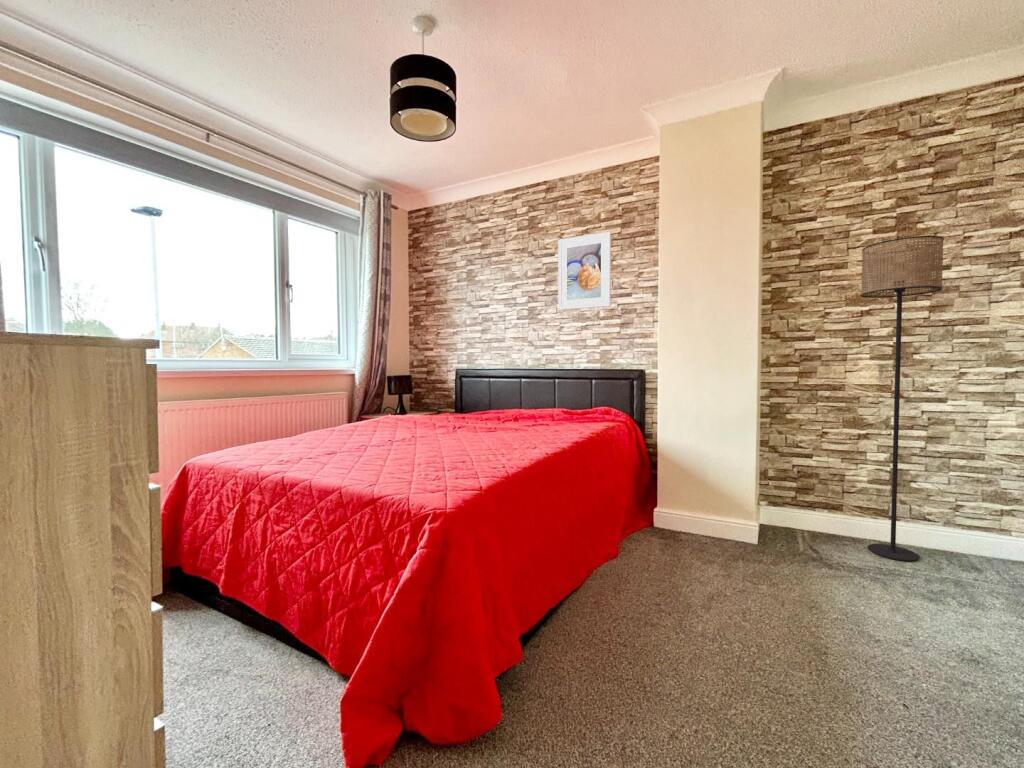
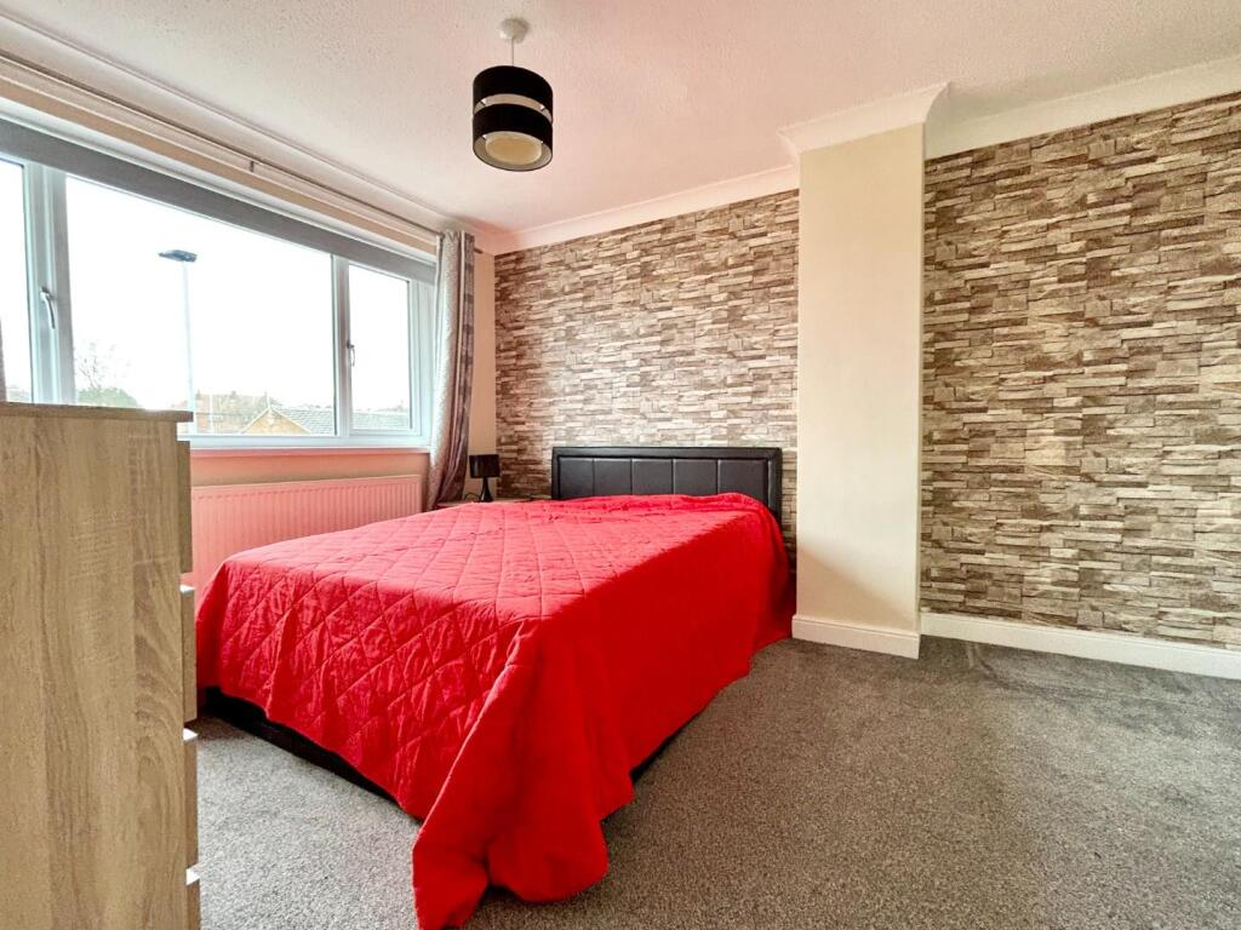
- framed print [557,231,612,311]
- floor lamp [860,235,945,562]
